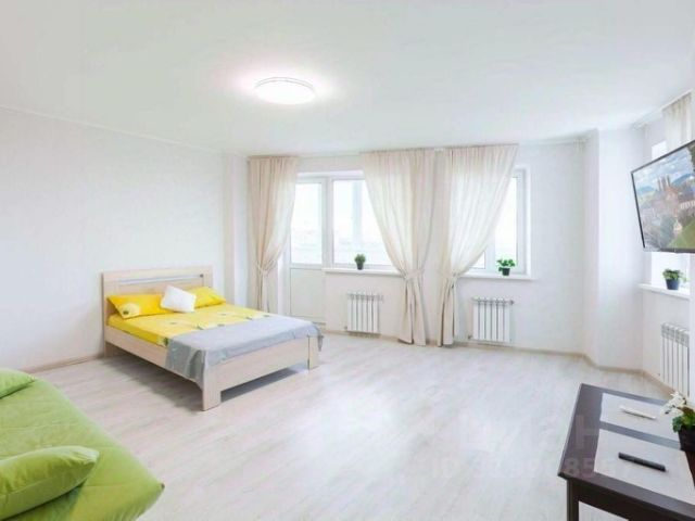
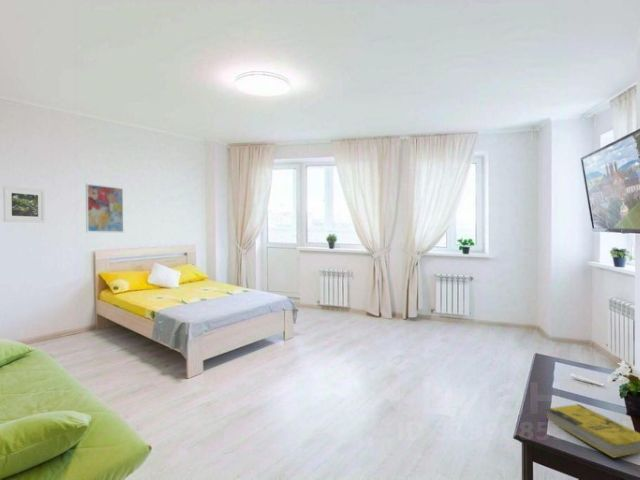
+ book [544,403,640,459]
+ wall art [85,183,125,234]
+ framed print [2,185,46,224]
